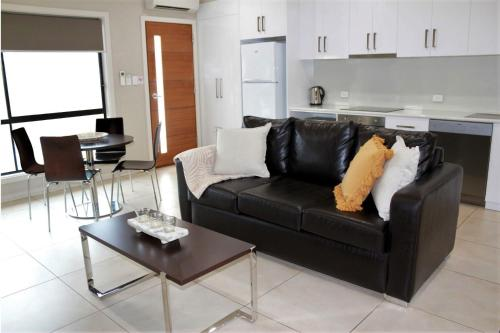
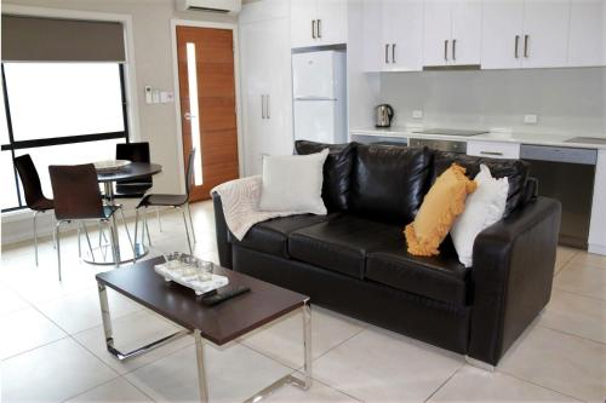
+ remote control [202,284,252,306]
